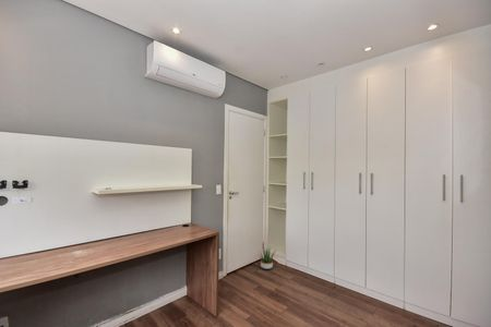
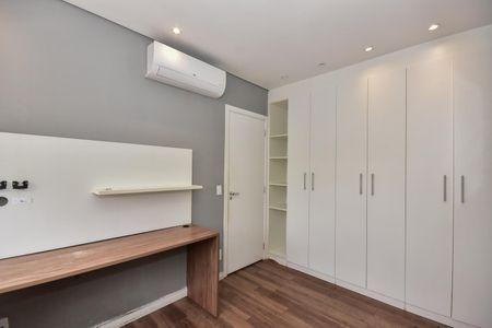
- potted plant [258,244,278,270]
